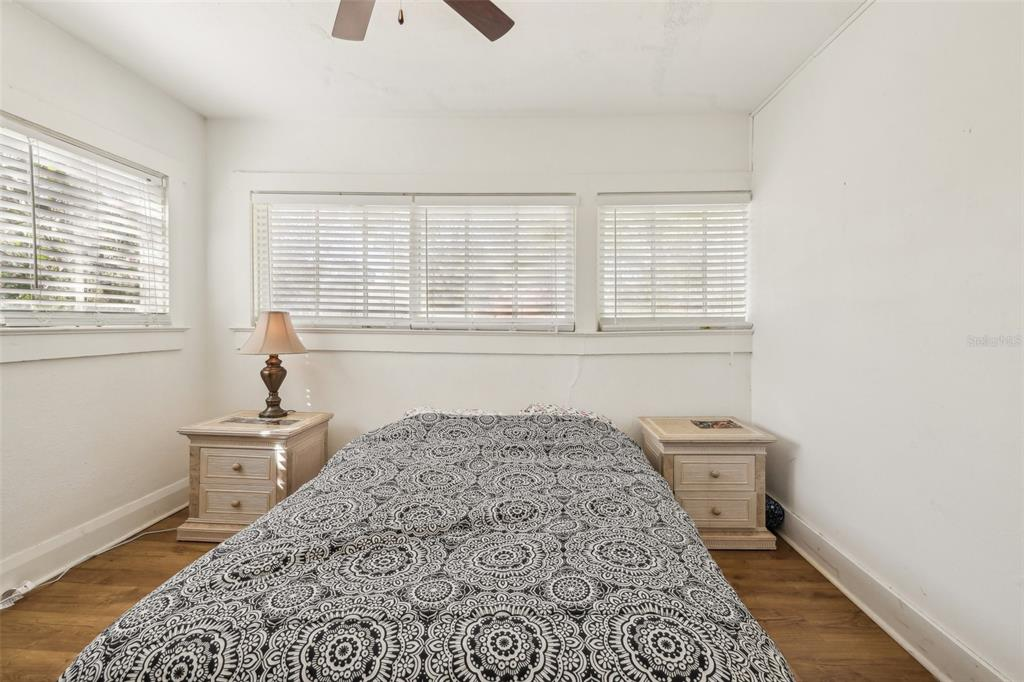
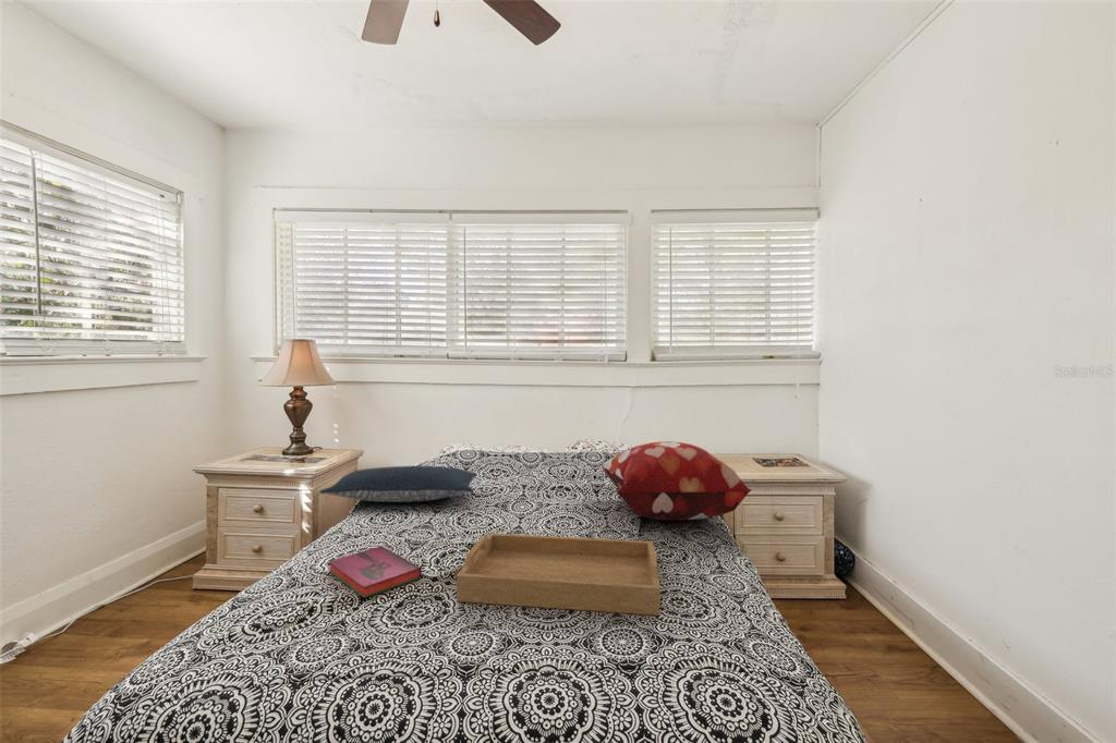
+ pillow [318,465,478,503]
+ serving tray [456,533,662,617]
+ decorative pillow [601,440,752,521]
+ hardback book [328,545,423,599]
